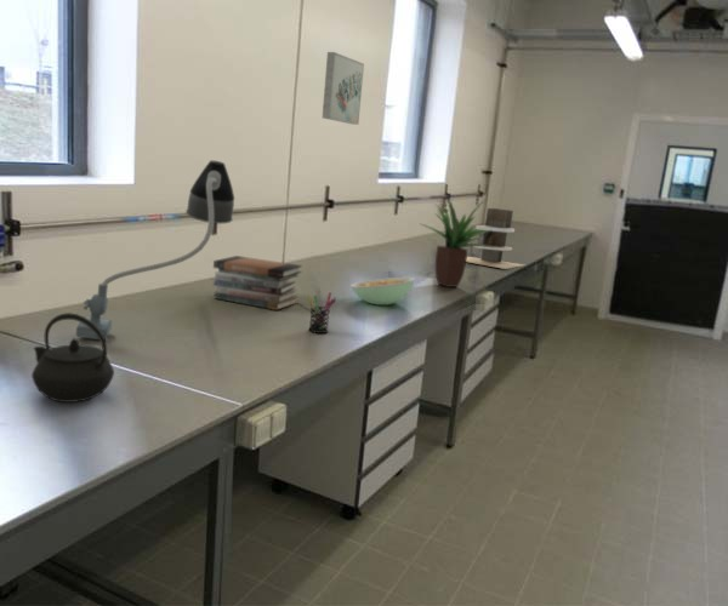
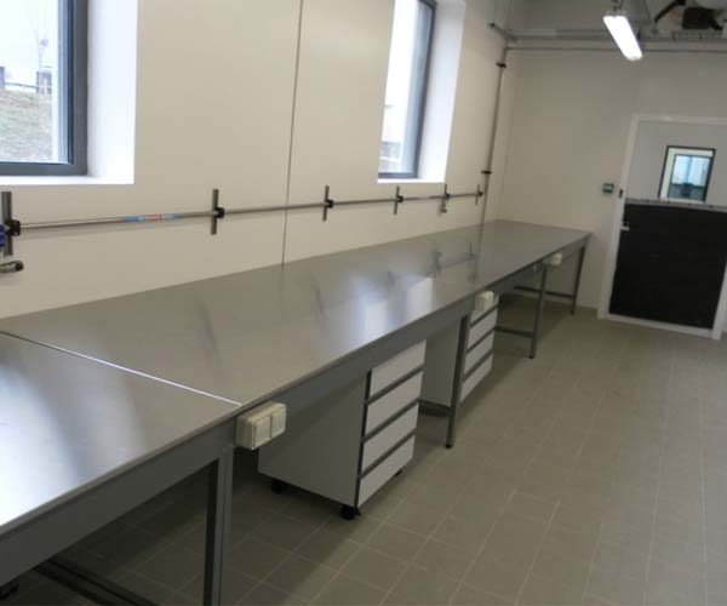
- kettle [30,311,115,404]
- plant pot [466,207,525,270]
- pen holder [307,291,337,335]
- casserole [349,276,416,307]
- desk lamp [75,160,235,341]
- book stack [212,255,303,311]
- potted plant [420,198,491,288]
- wall art [322,51,365,126]
